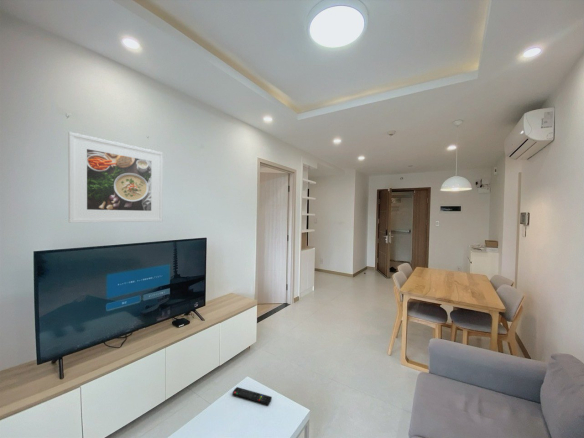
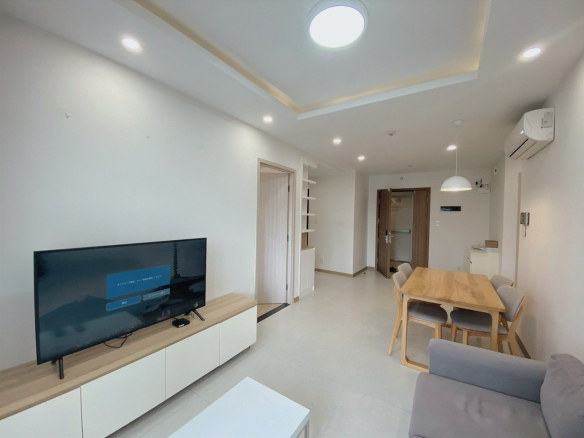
- remote control [231,386,273,406]
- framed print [67,131,164,224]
